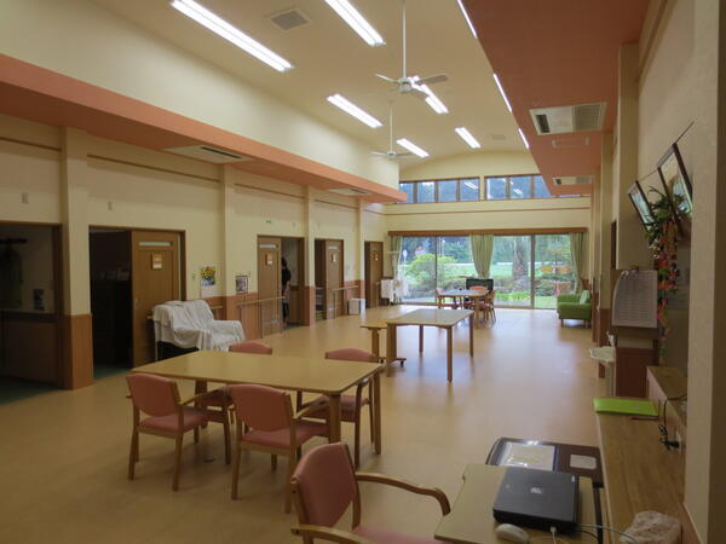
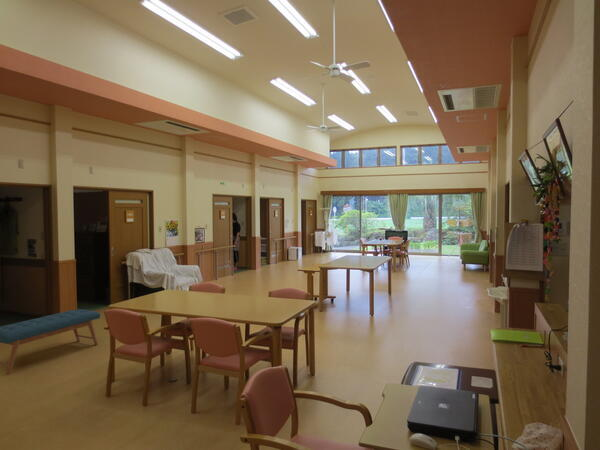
+ bench [0,308,101,375]
